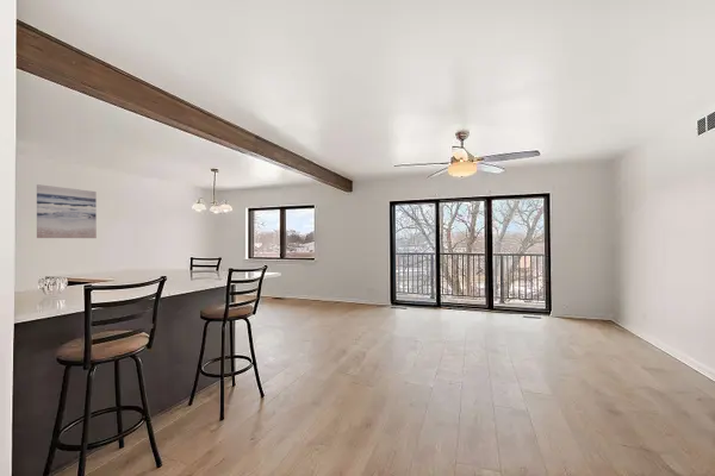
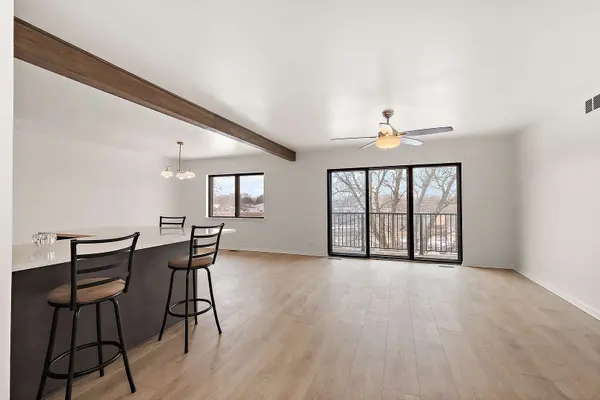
- wall art [36,183,98,239]
